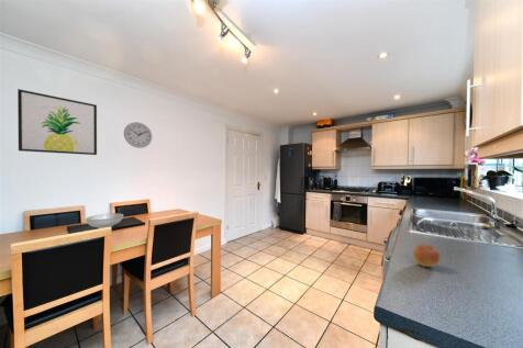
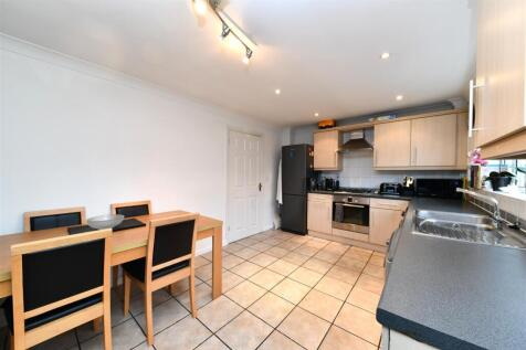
- wall art [16,88,98,156]
- apple [412,243,441,268]
- wall clock [123,121,153,149]
